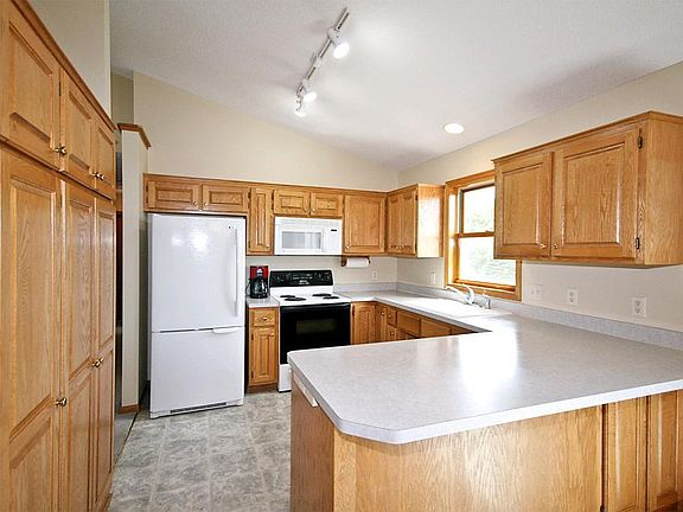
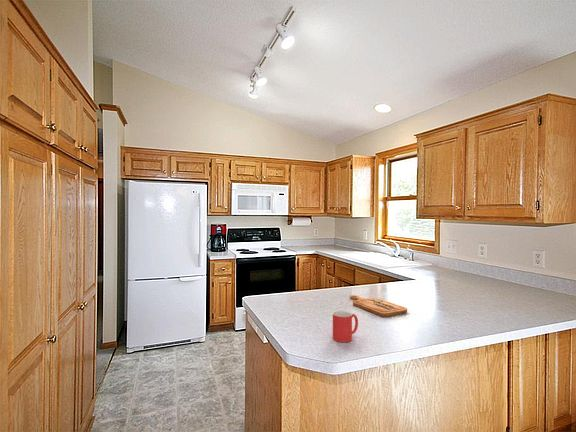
+ cutting board [349,294,408,317]
+ mug [332,310,359,343]
